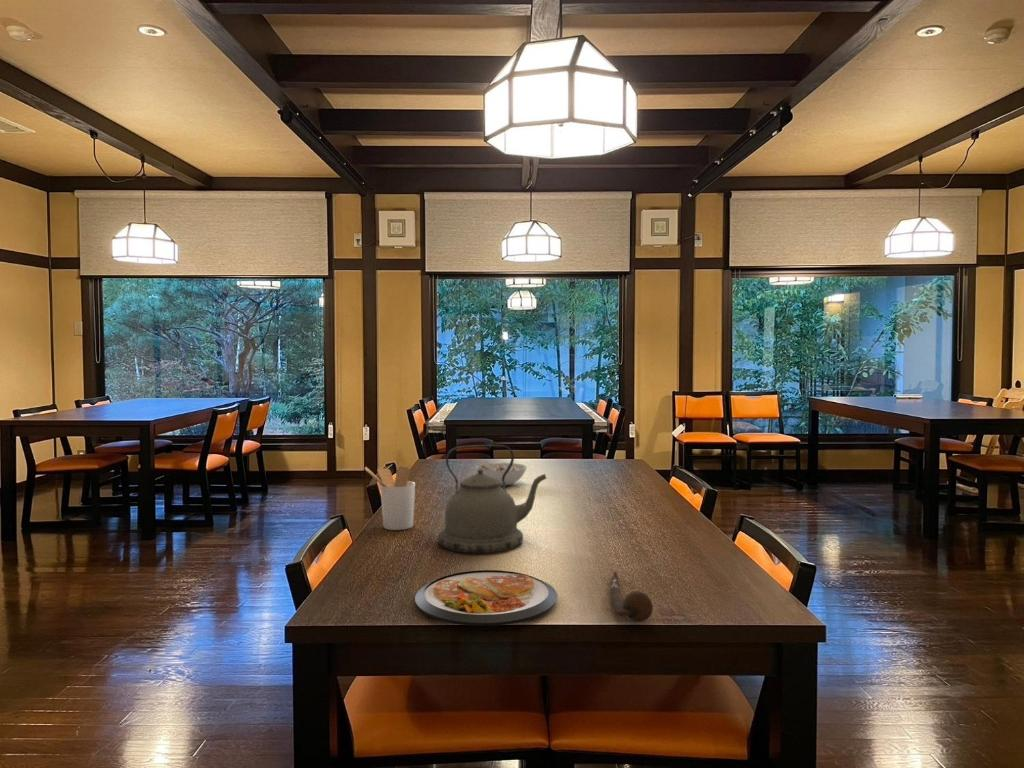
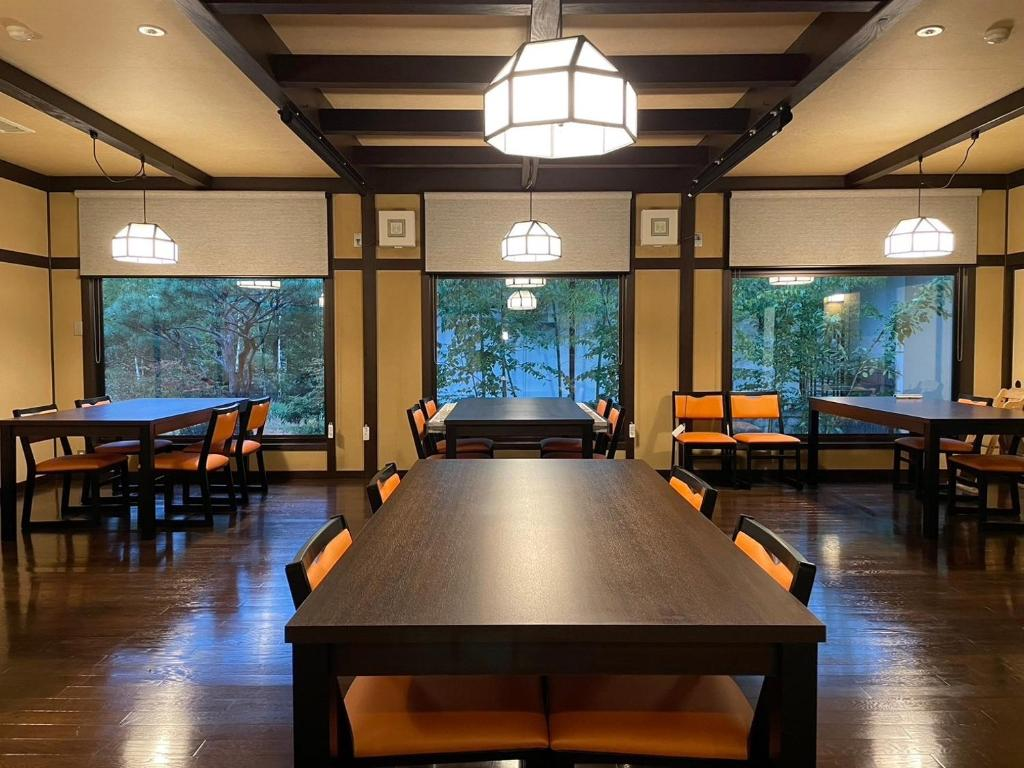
- bowl [475,460,528,487]
- kettle [437,444,547,554]
- spoon [609,570,654,623]
- utensil holder [364,465,416,531]
- dish [414,569,558,627]
